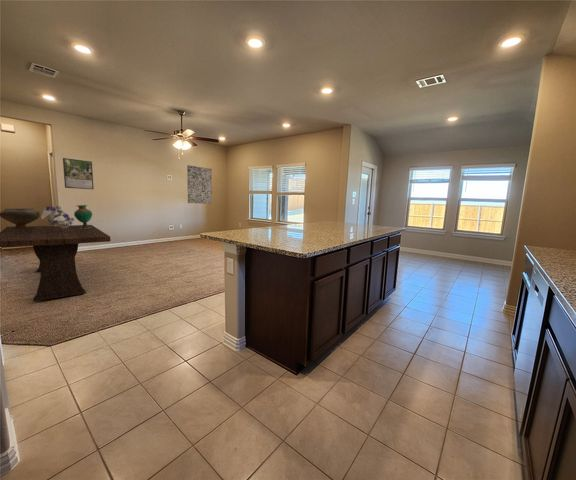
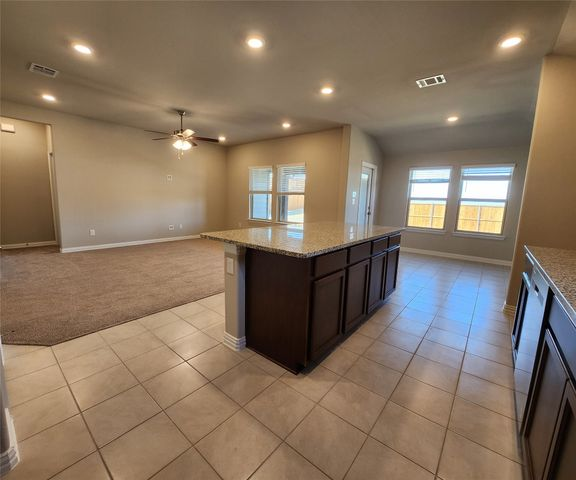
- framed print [62,157,95,190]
- wall art [186,164,213,205]
- dining table [0,224,111,302]
- ceramic pot [0,207,41,229]
- bouquet [40,205,75,228]
- decorative urn [73,204,93,229]
